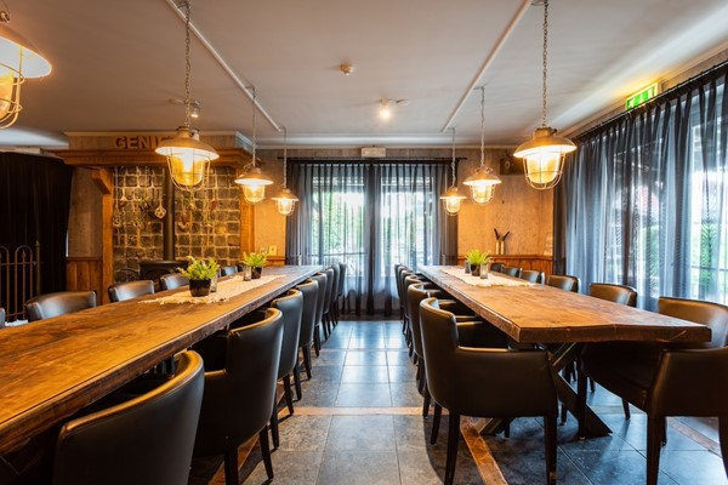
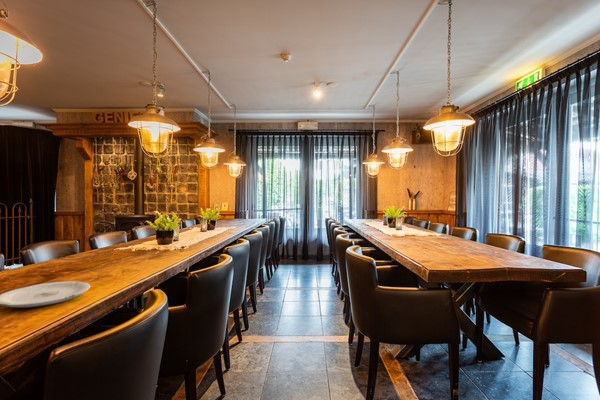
+ plate [0,281,91,309]
